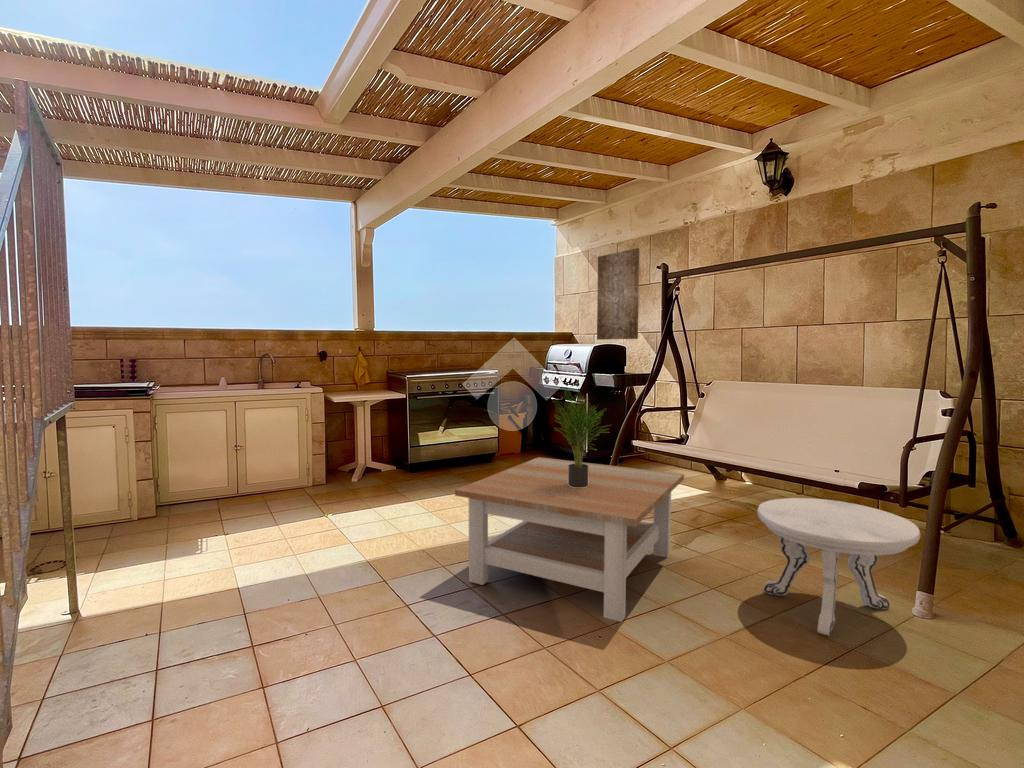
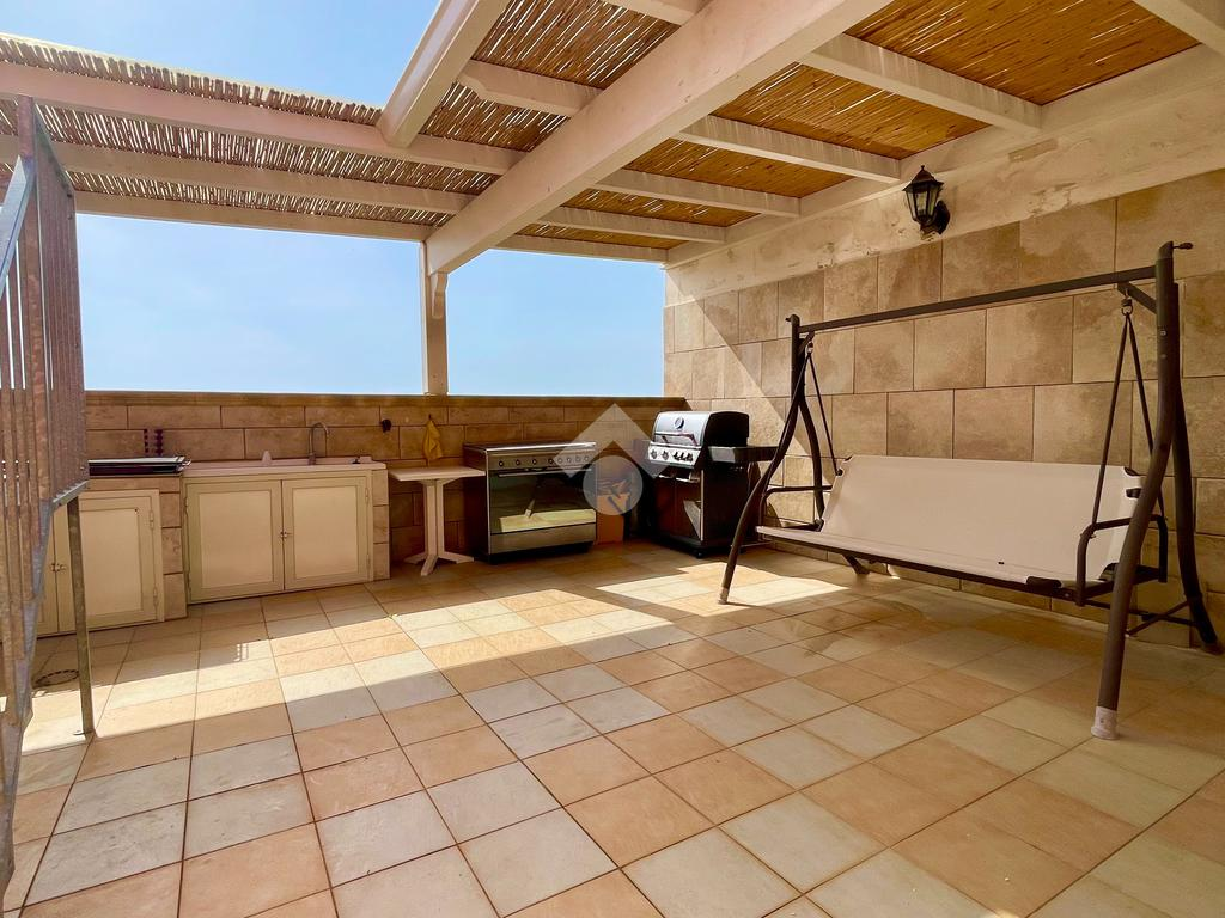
- coffee table [454,456,685,623]
- potted plant [553,389,611,487]
- side table [756,497,921,637]
- wall art [596,247,640,341]
